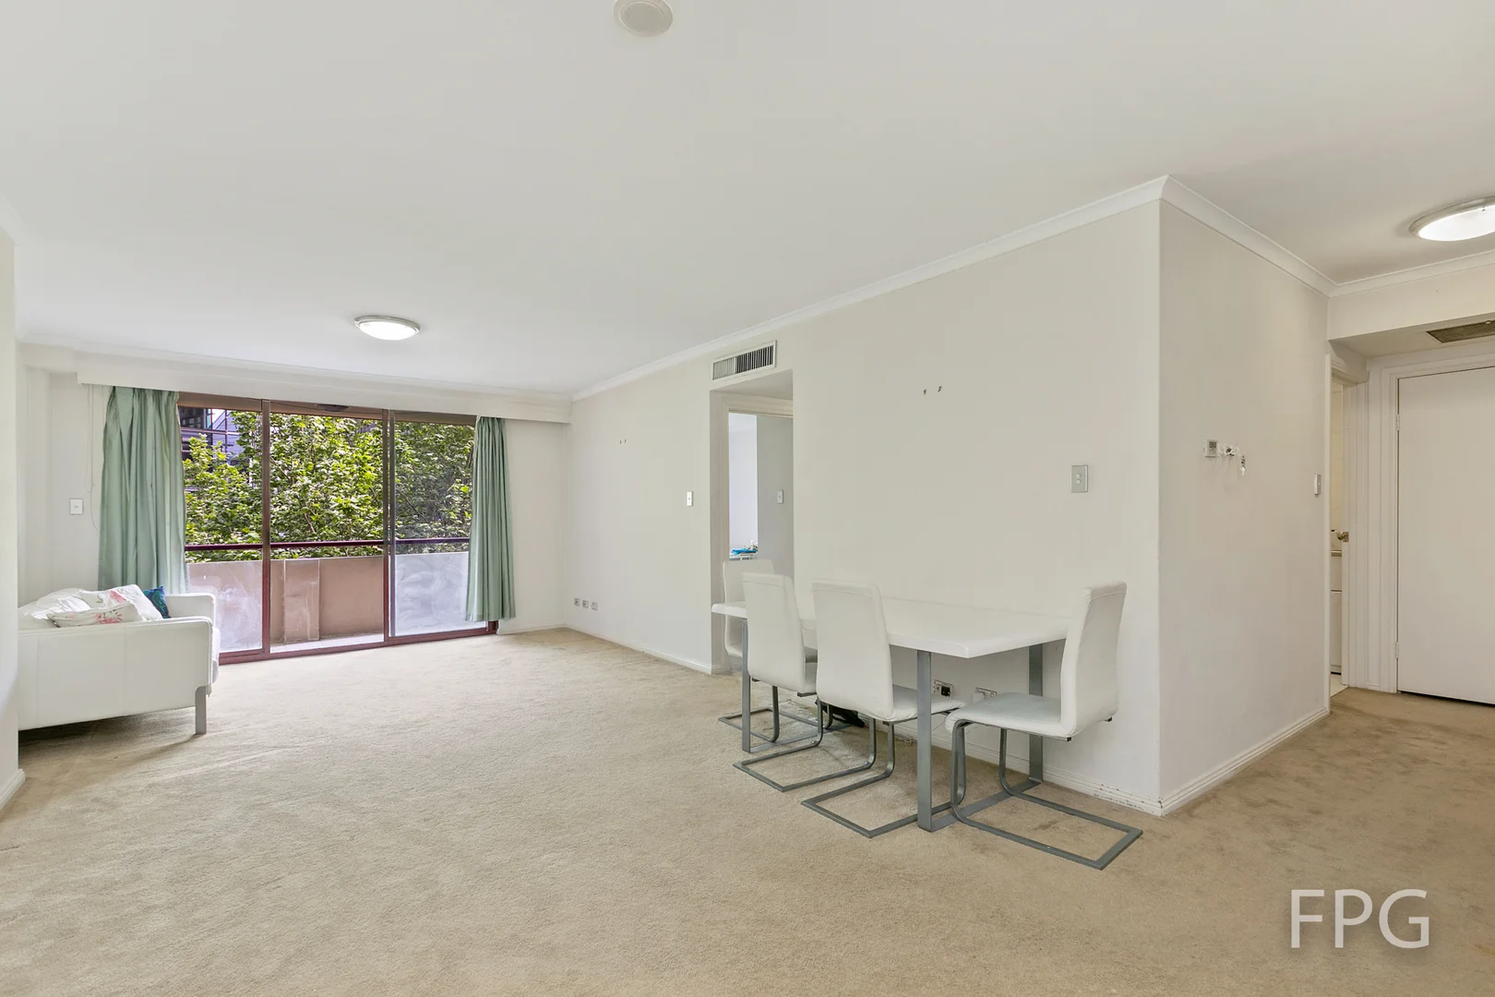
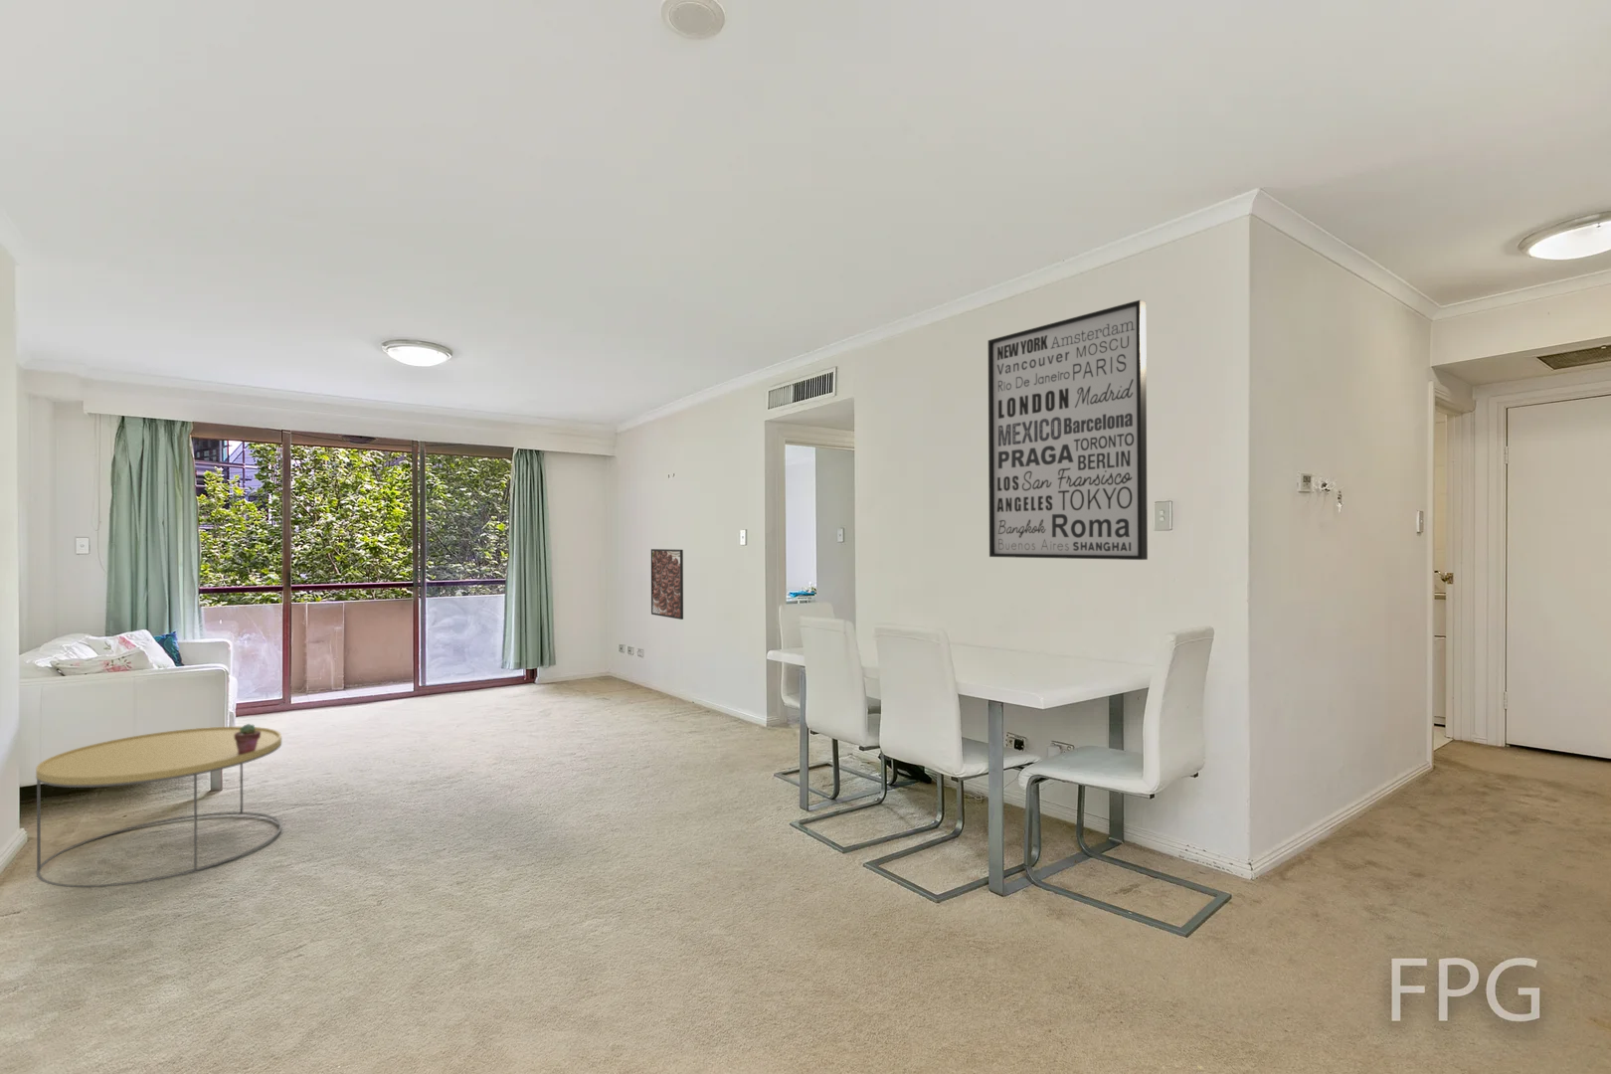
+ potted succulent [235,723,260,755]
+ coffee table [35,726,283,888]
+ wall art [988,300,1148,561]
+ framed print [651,548,684,621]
